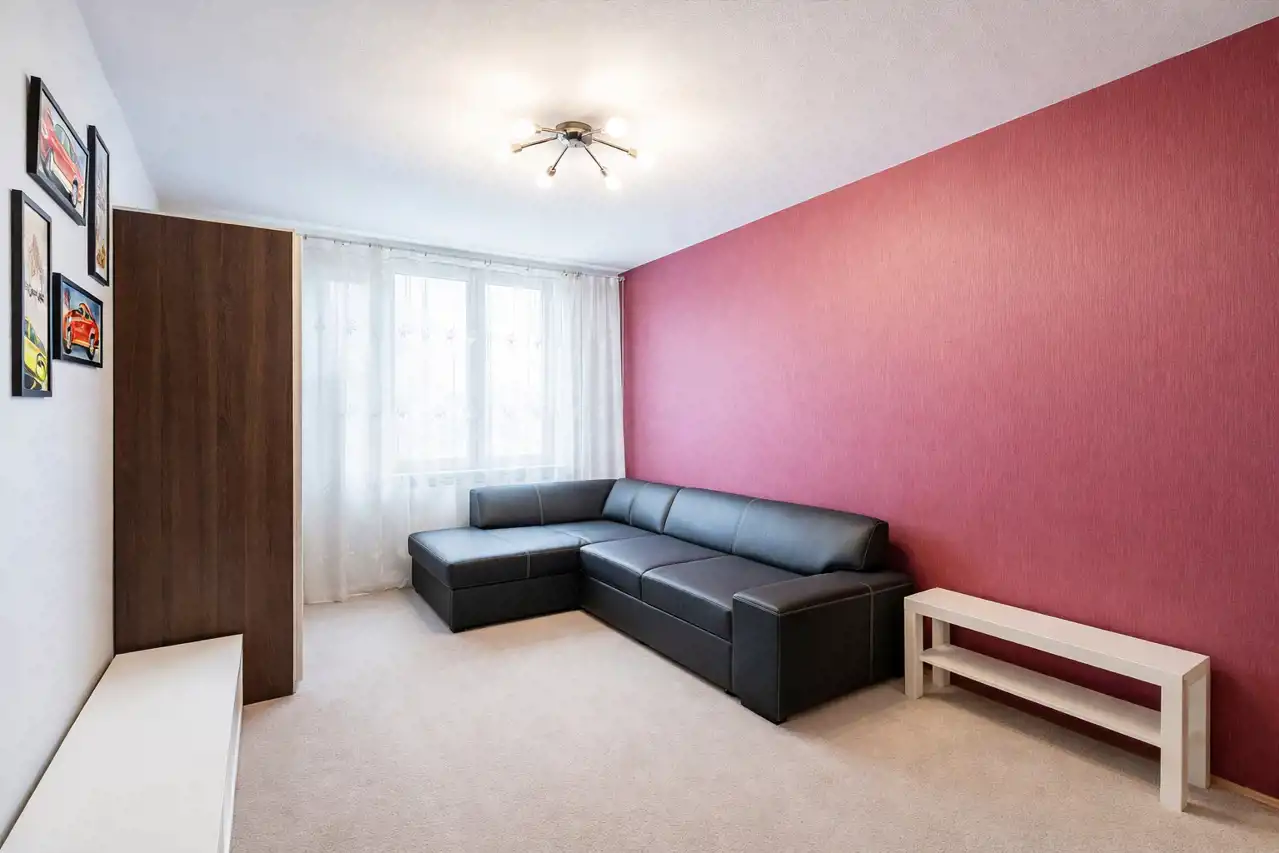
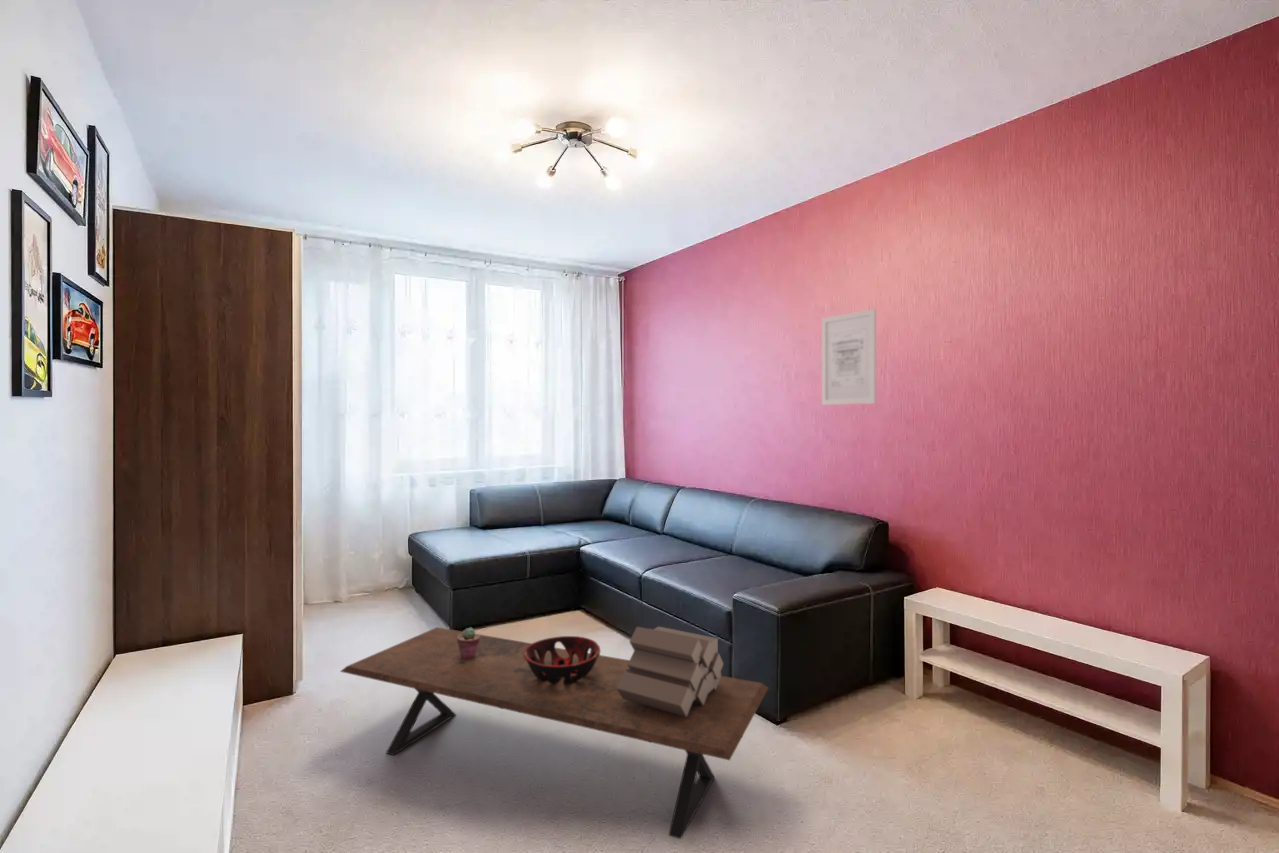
+ log pile [617,625,724,717]
+ potted succulent [457,626,480,659]
+ wall art [821,308,877,406]
+ decorative bowl [523,635,601,683]
+ coffee table [339,626,769,840]
